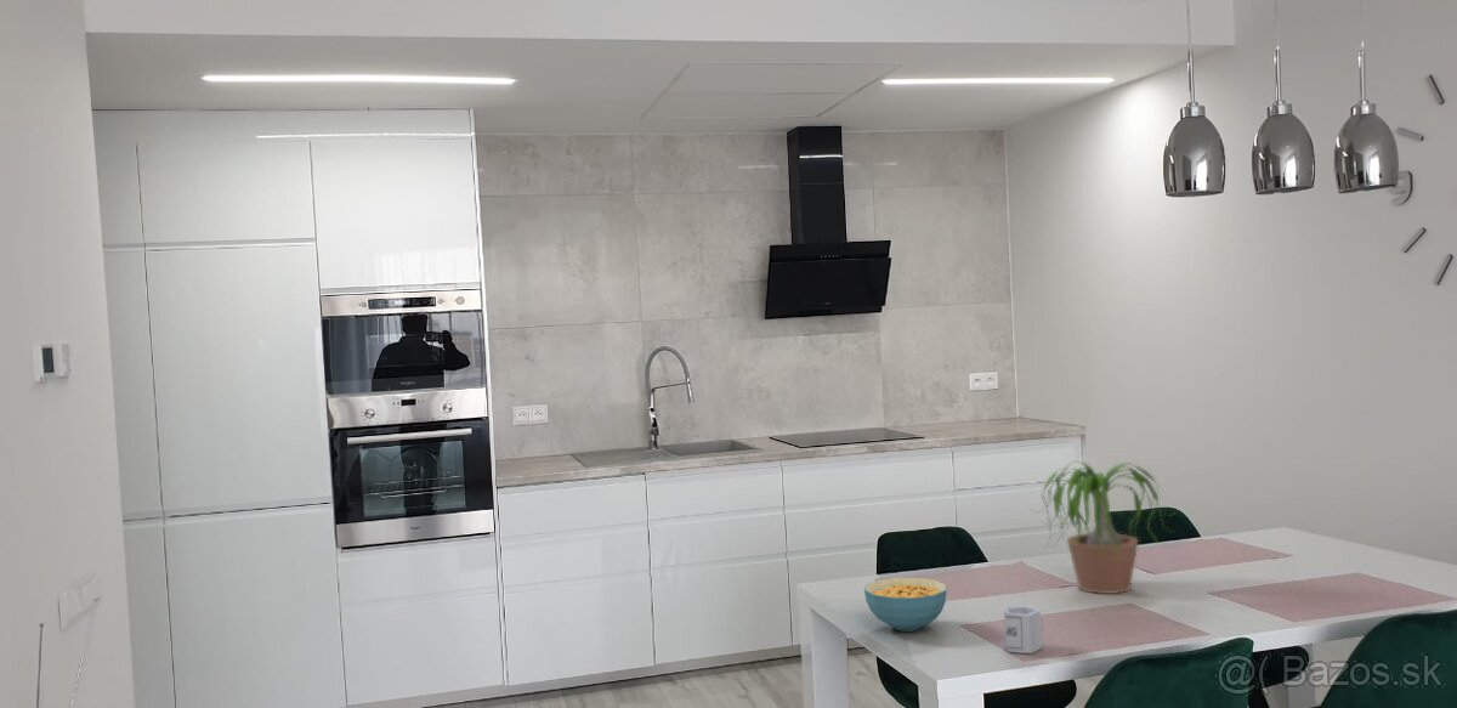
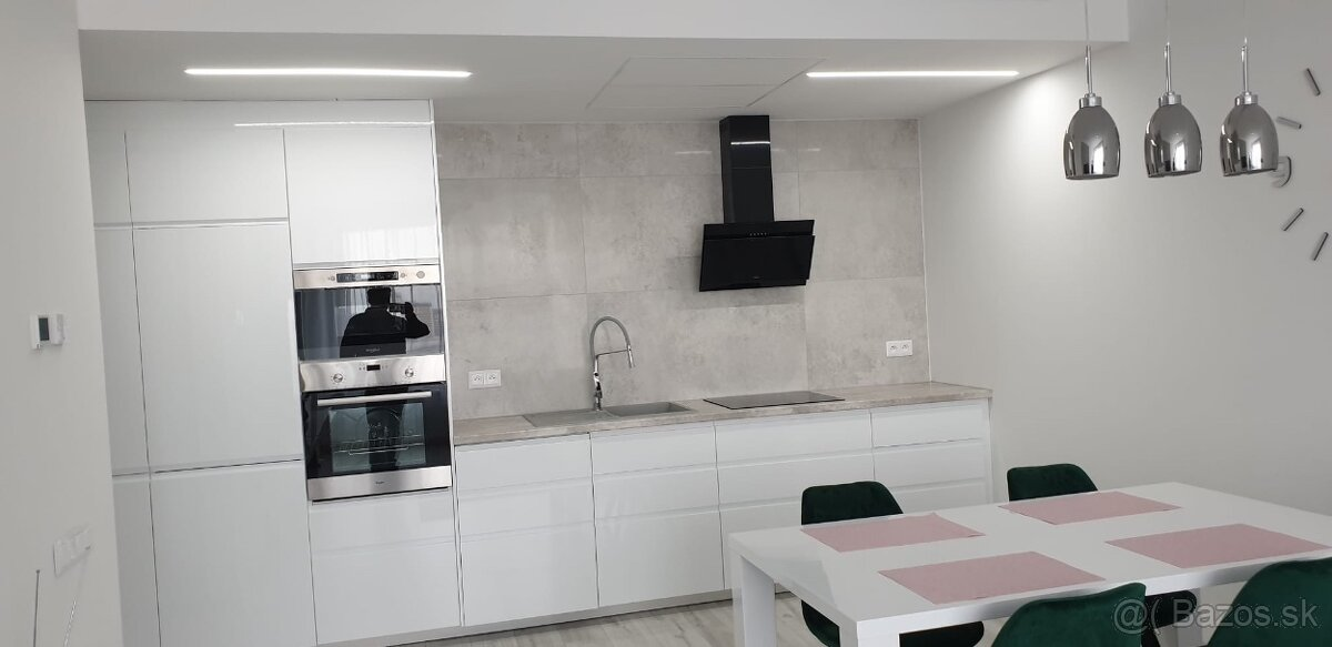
- potted plant [1028,460,1183,595]
- cereal bowl [863,577,948,633]
- cup [1003,605,1044,655]
